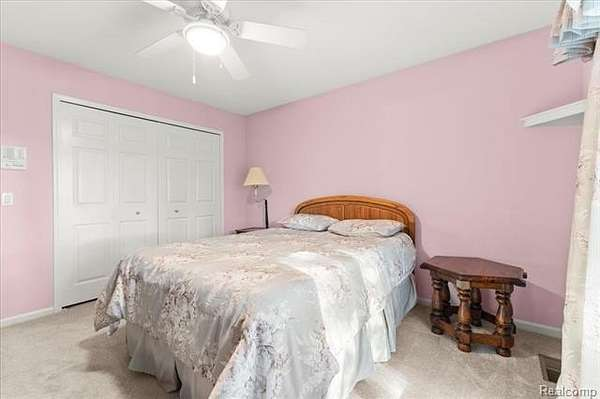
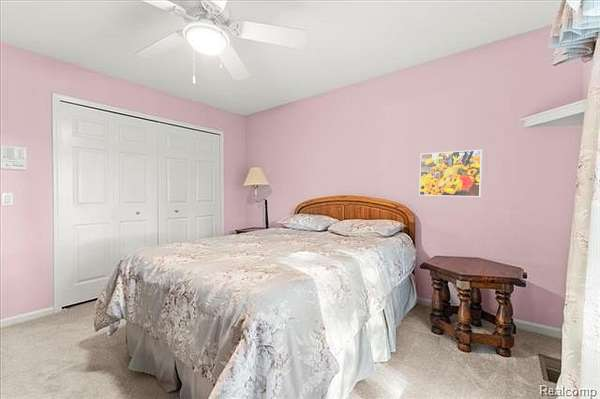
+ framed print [418,149,483,198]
